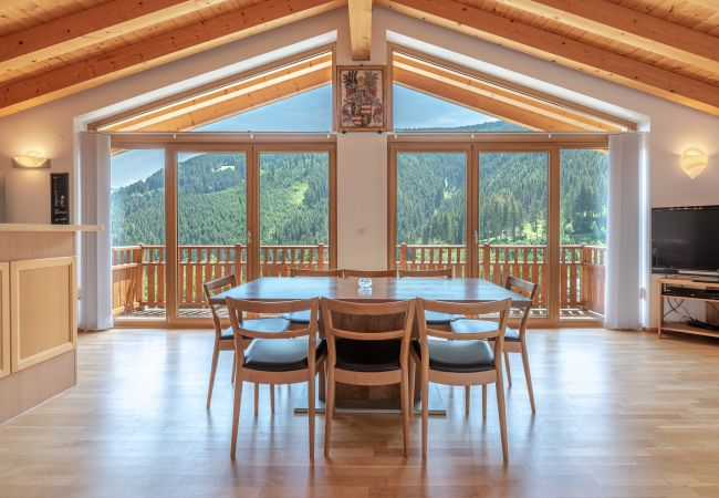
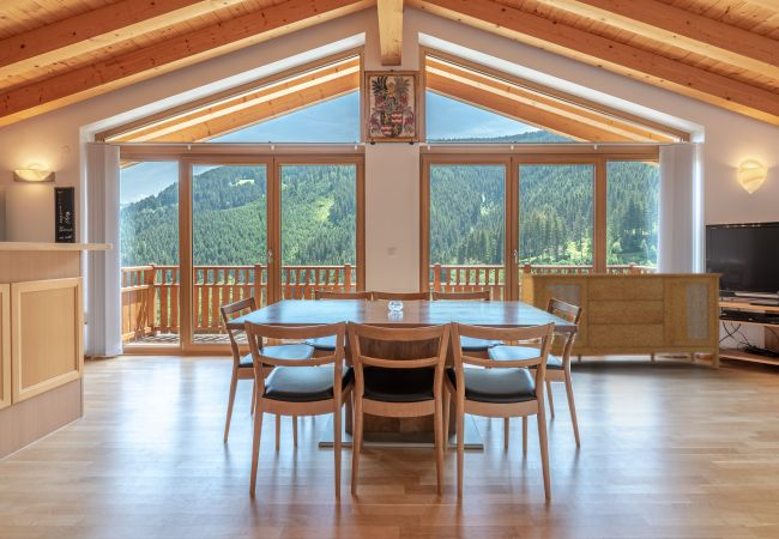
+ sideboard [518,272,724,370]
